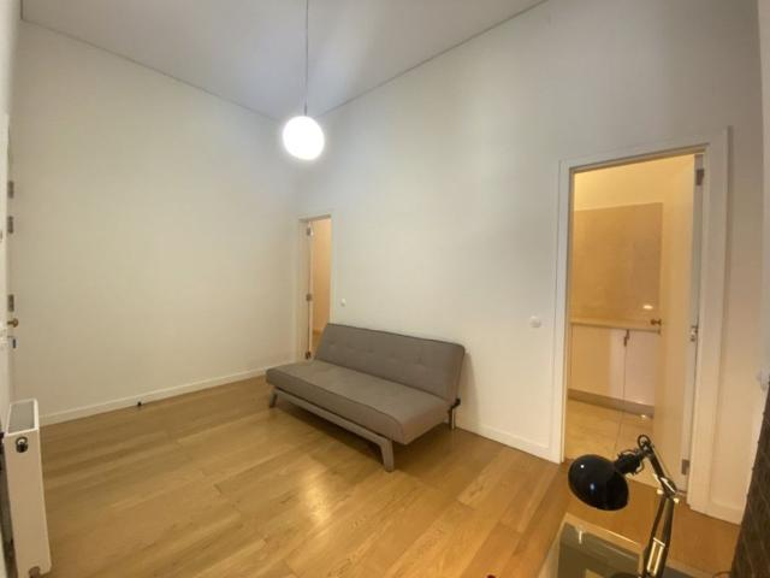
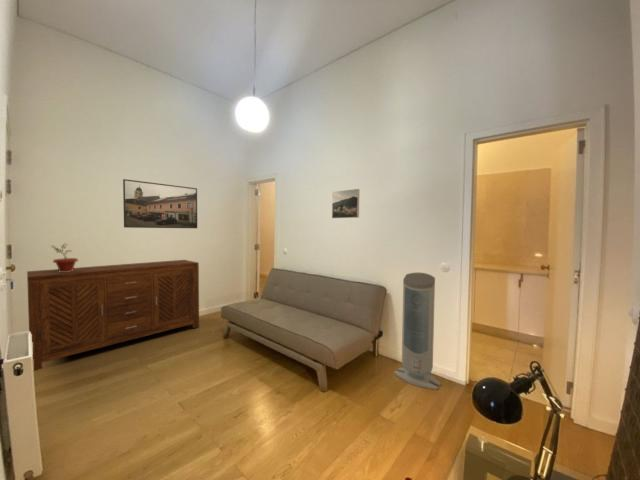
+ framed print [122,178,198,229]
+ potted plant [49,242,79,272]
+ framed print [331,188,360,219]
+ air purifier [393,272,442,391]
+ sideboard [26,259,200,372]
